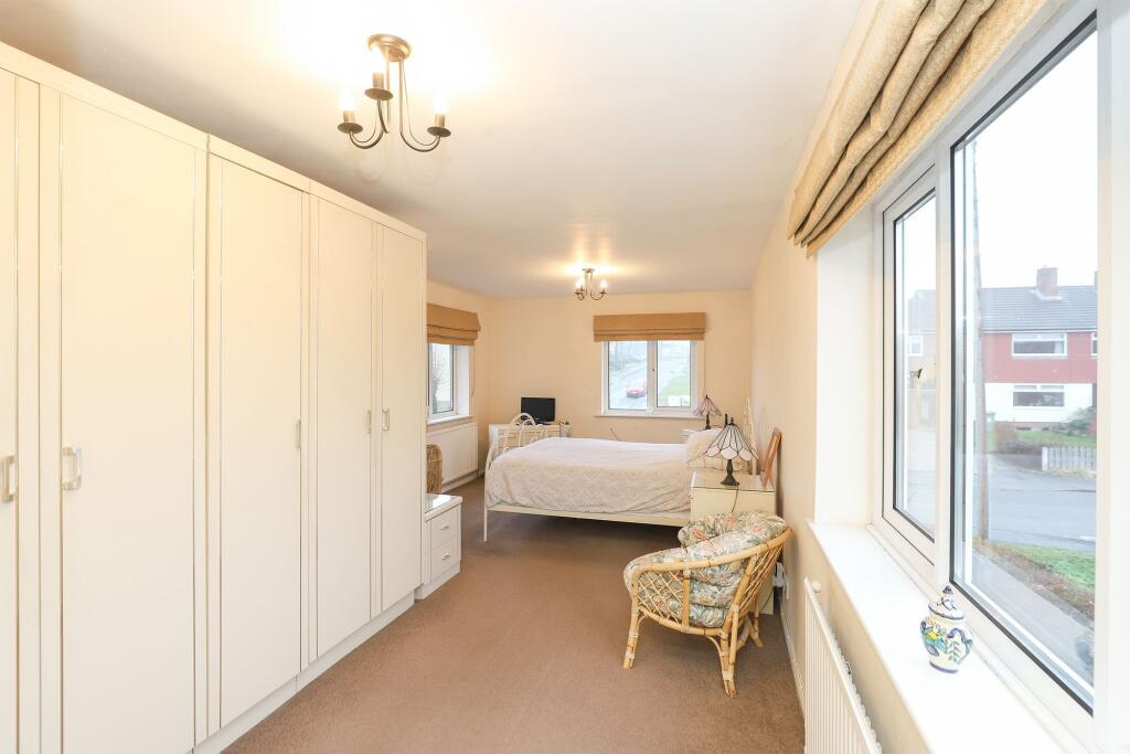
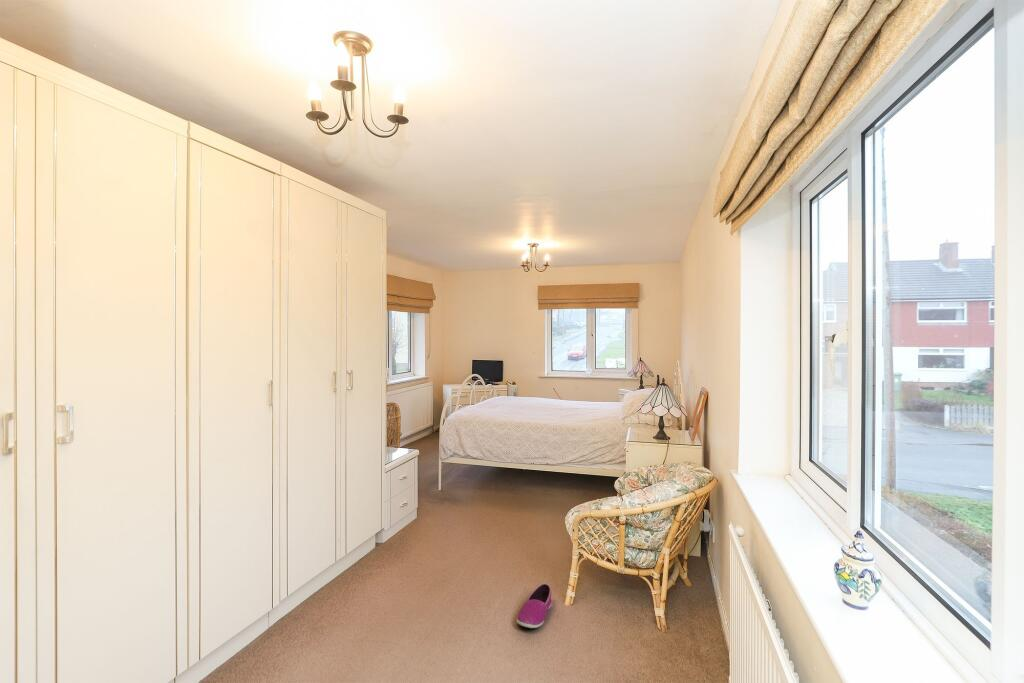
+ shoe [516,583,553,629]
